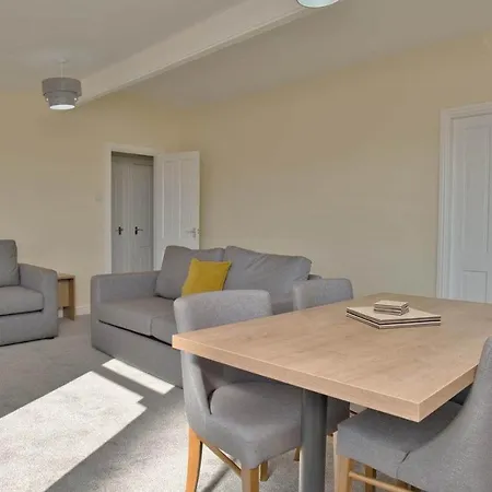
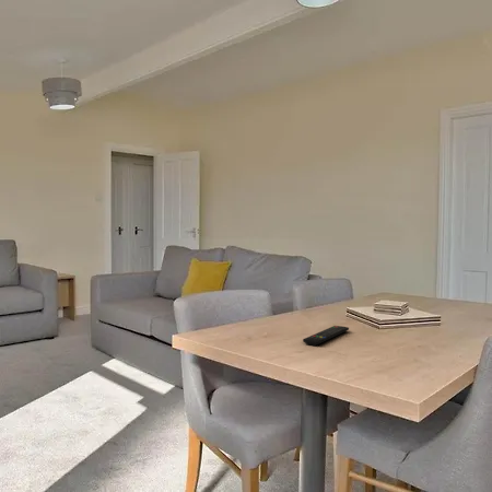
+ remote control [302,325,350,347]
